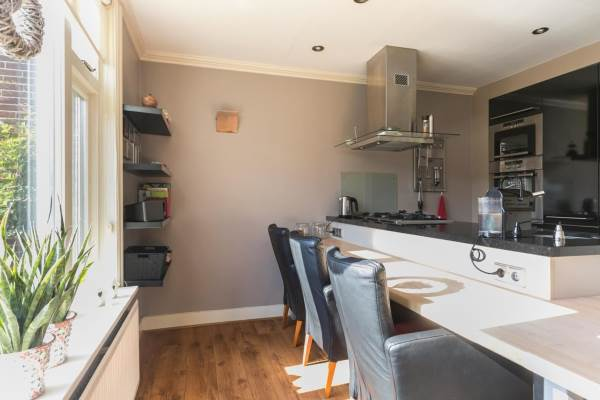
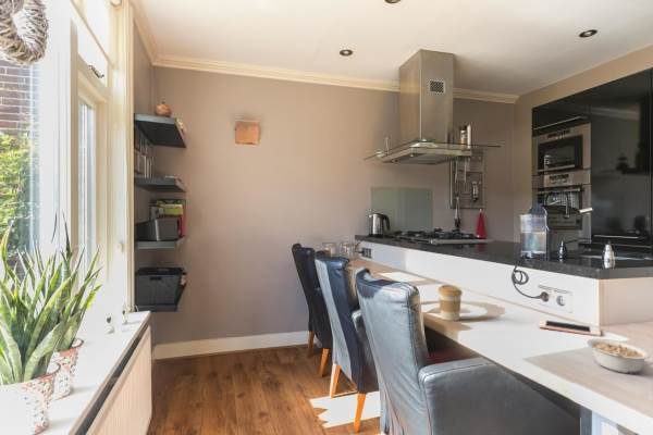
+ legume [586,337,652,375]
+ cell phone [538,319,602,338]
+ coffee cup [436,284,464,322]
